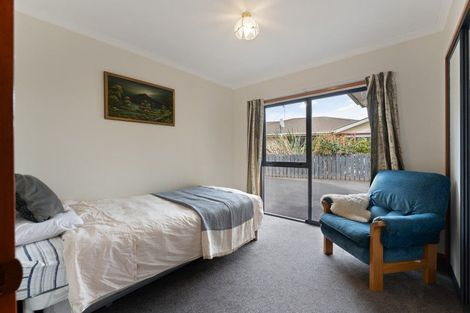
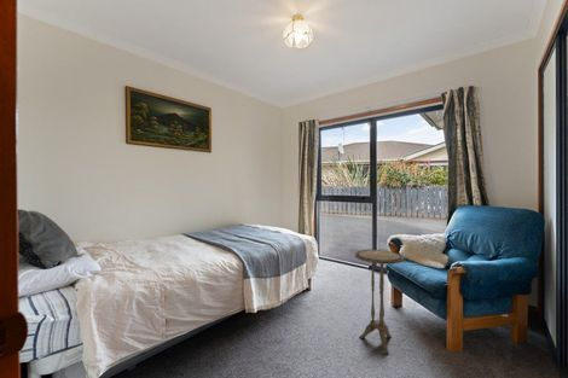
+ side table [354,249,405,355]
